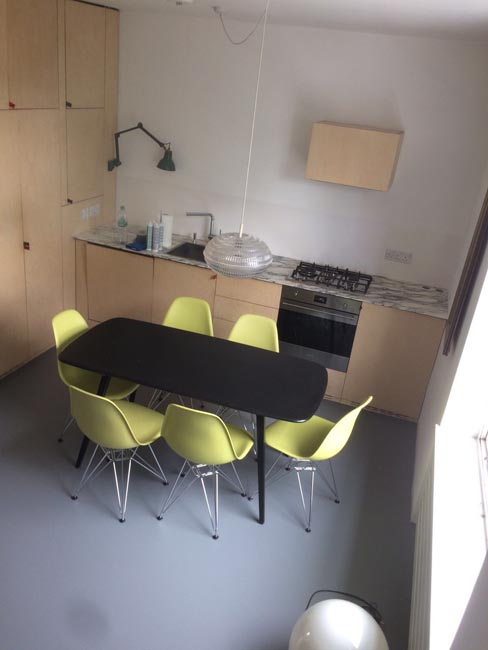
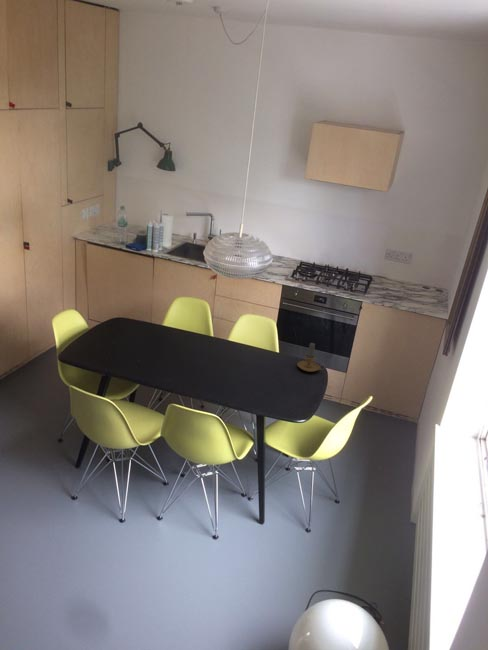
+ candle [296,342,326,373]
